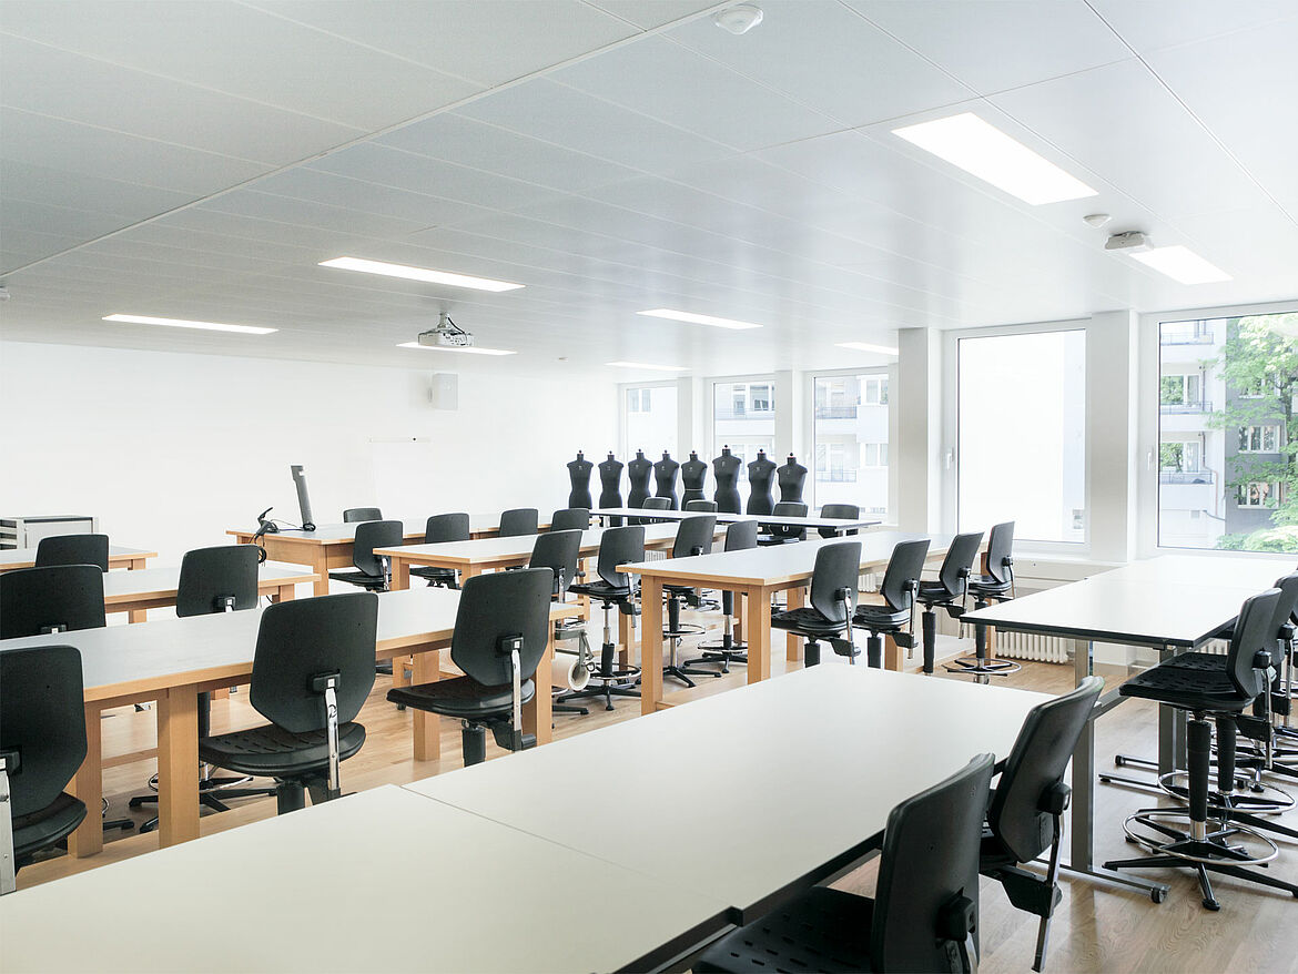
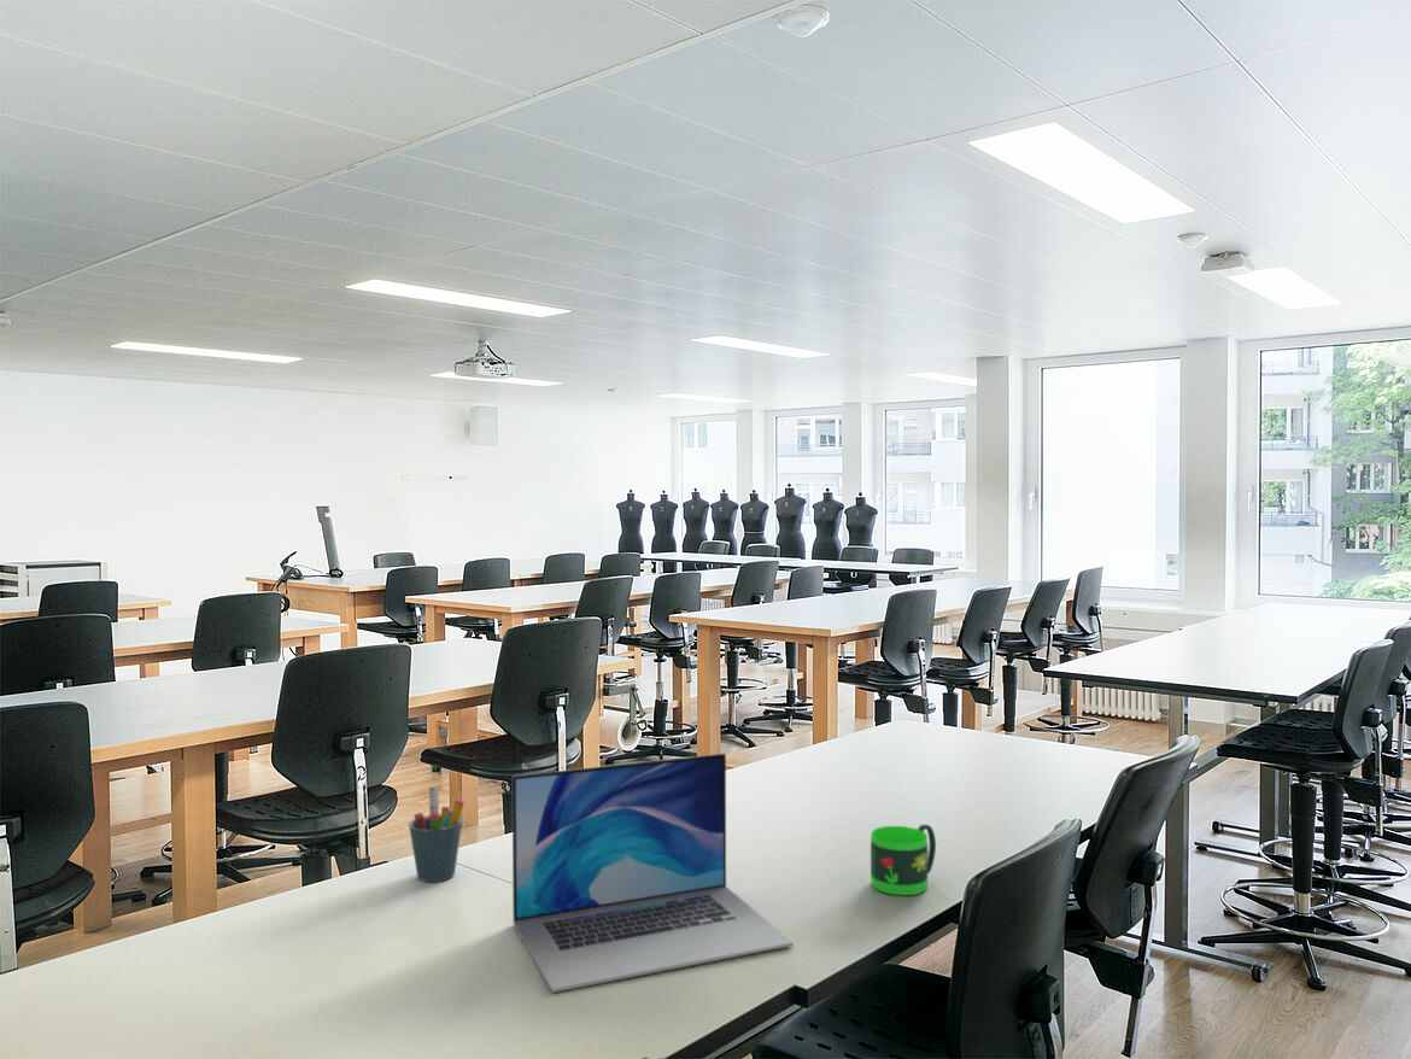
+ laptop [511,753,795,994]
+ mug [870,823,937,896]
+ pen holder [408,785,466,883]
